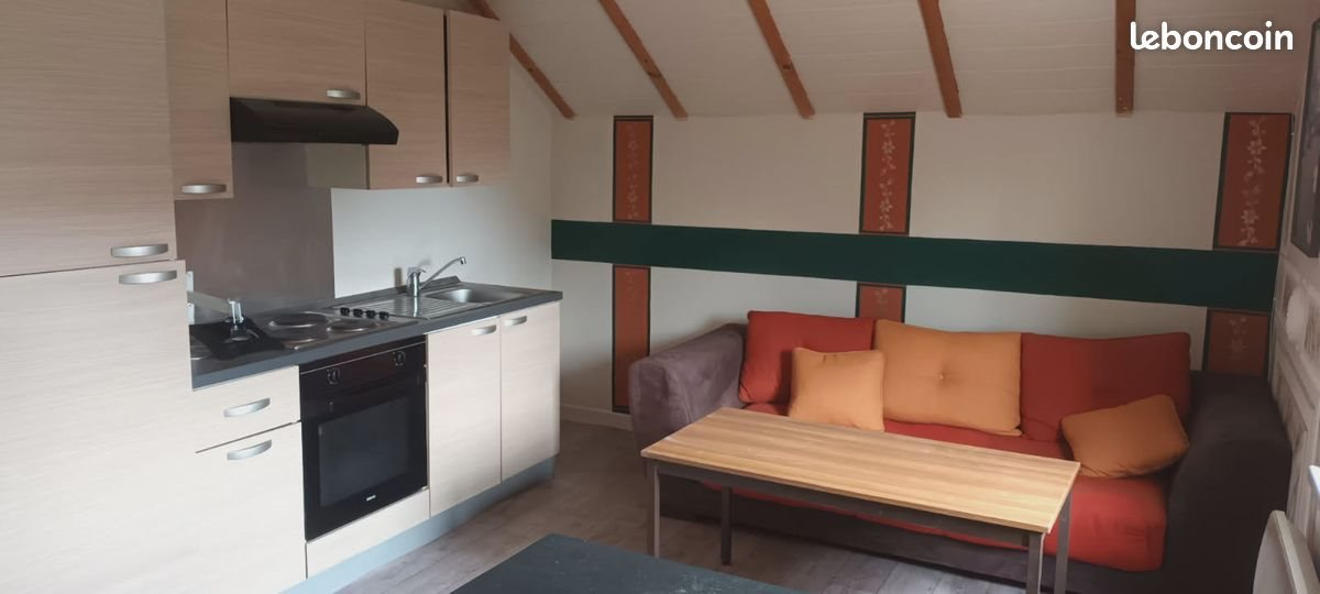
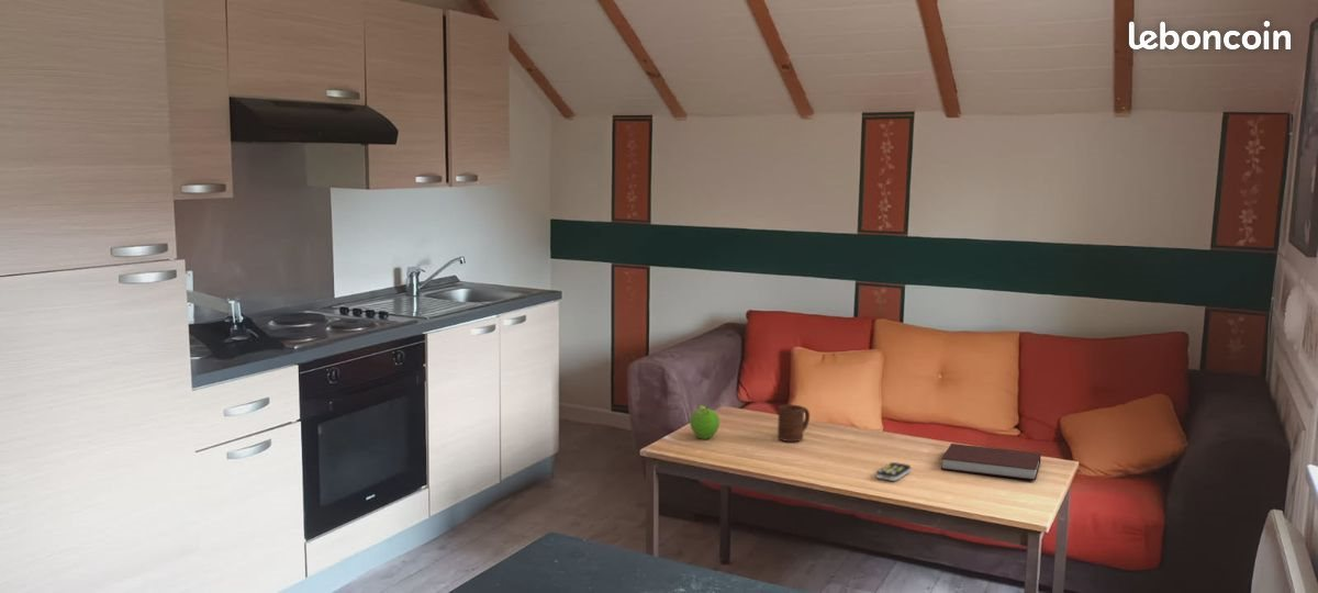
+ notebook [940,443,1042,481]
+ remote control [875,461,912,482]
+ cup [777,404,811,443]
+ fruit [689,404,721,440]
